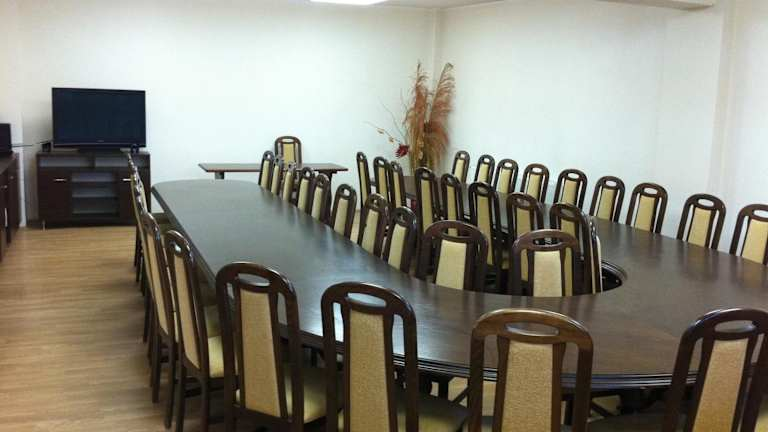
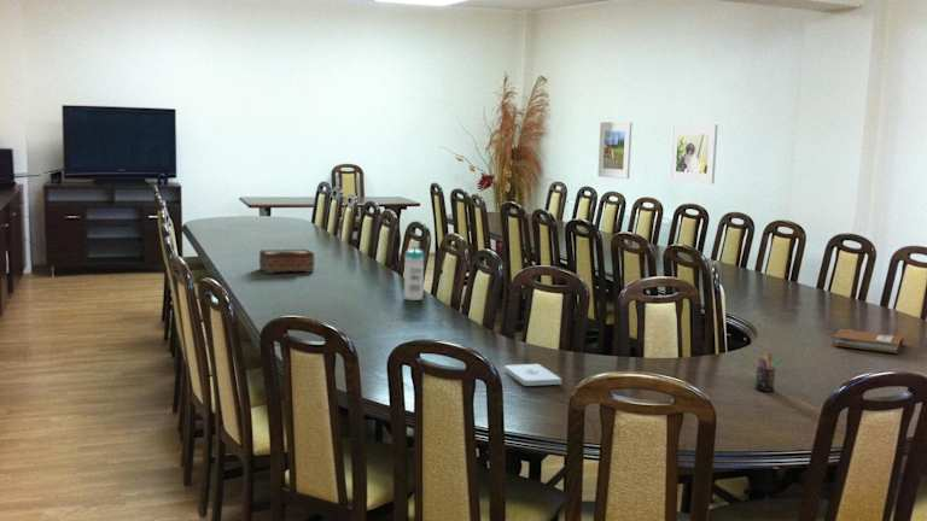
+ notepad [503,363,562,387]
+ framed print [669,123,719,185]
+ water bottle [403,244,425,302]
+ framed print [596,121,634,180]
+ notebook [832,328,906,355]
+ pen holder [754,352,782,393]
+ tissue box [258,248,315,275]
